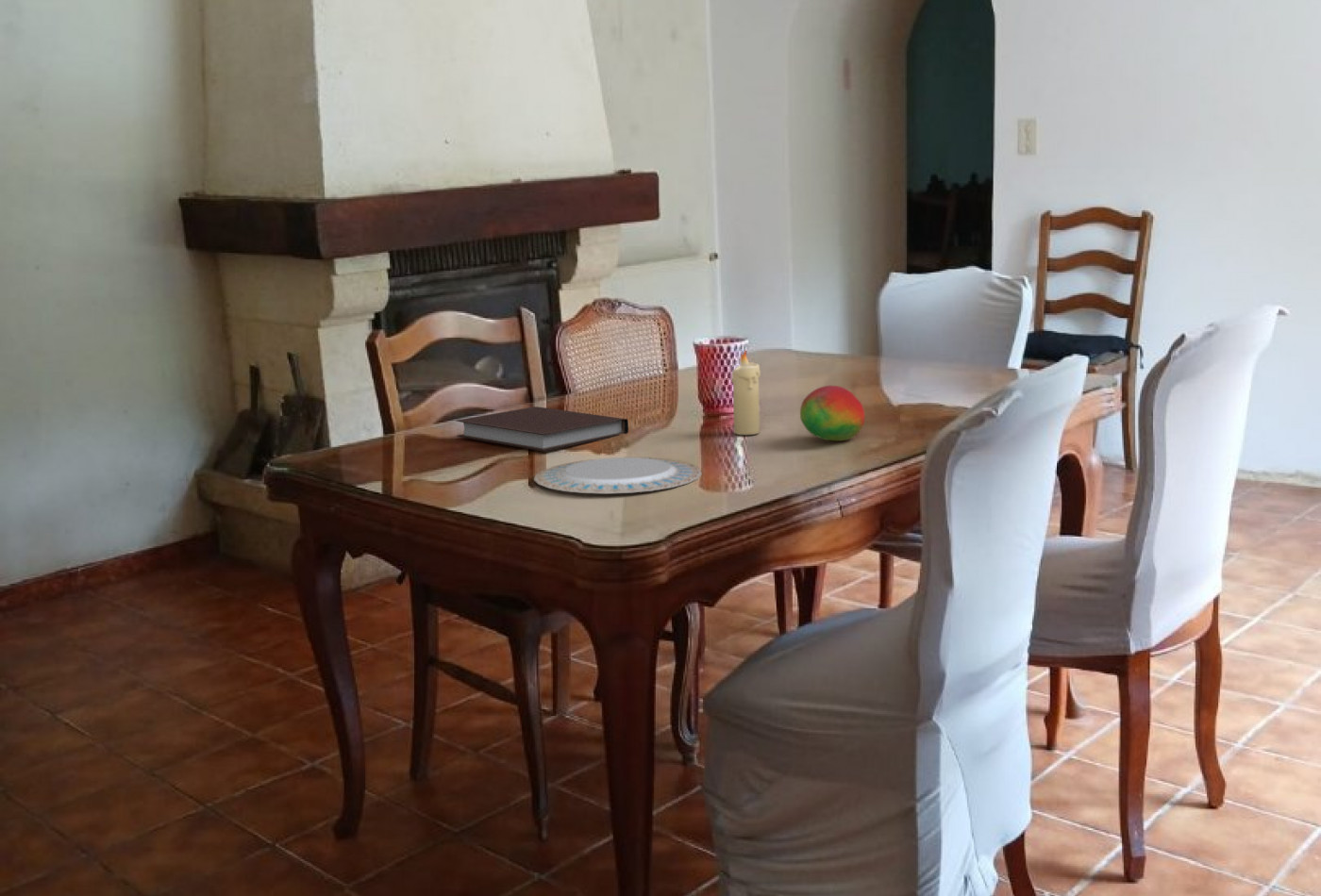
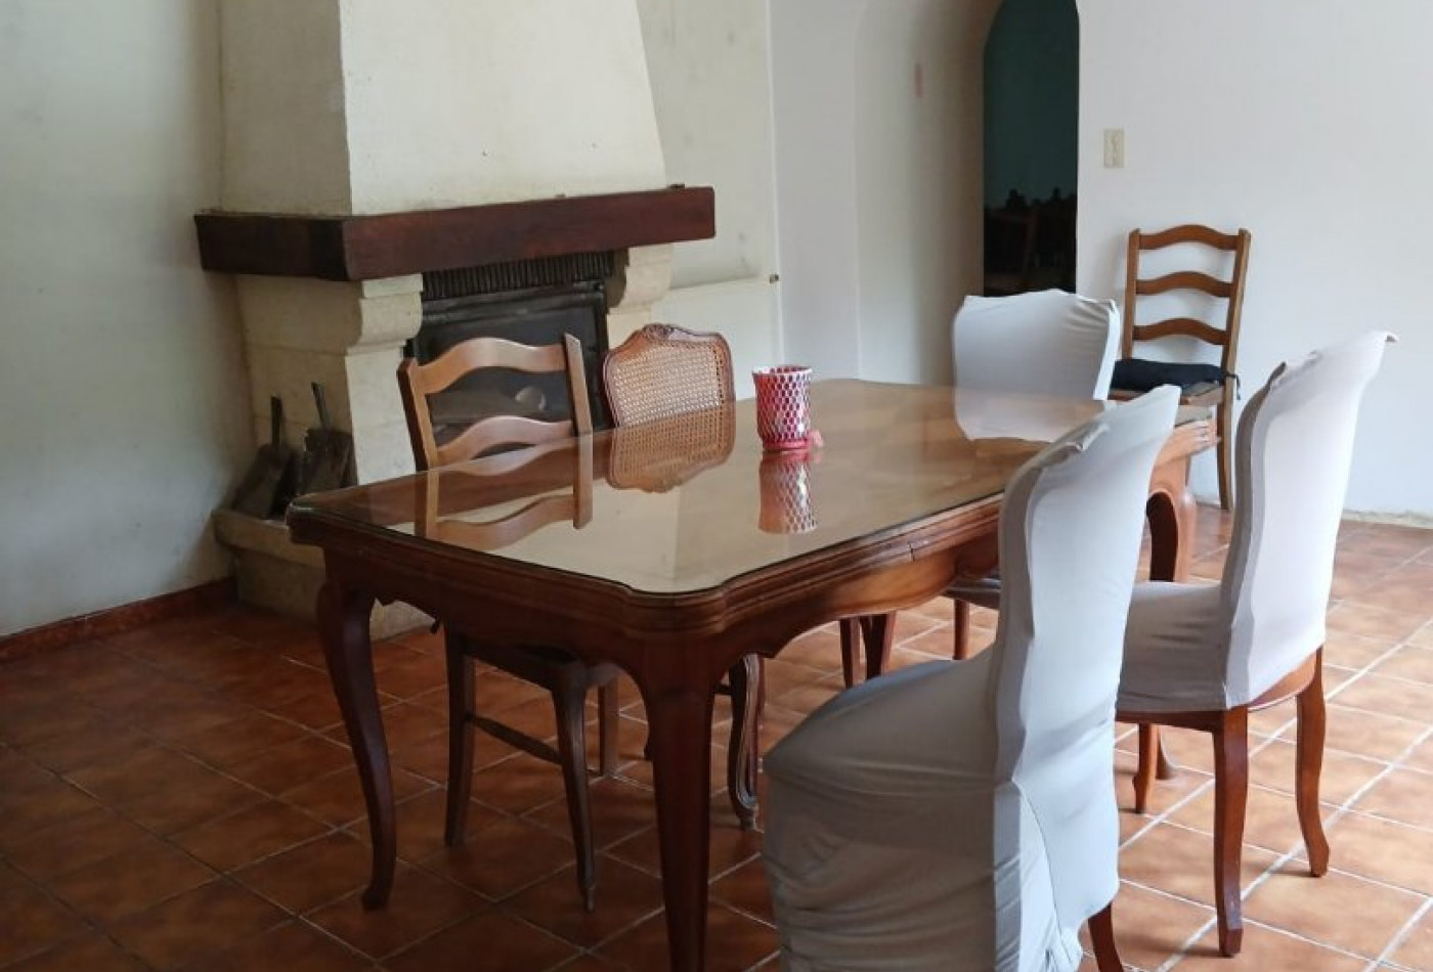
- candle [730,349,761,436]
- chinaware [533,456,703,494]
- notebook [456,406,629,453]
- fruit [799,385,866,441]
